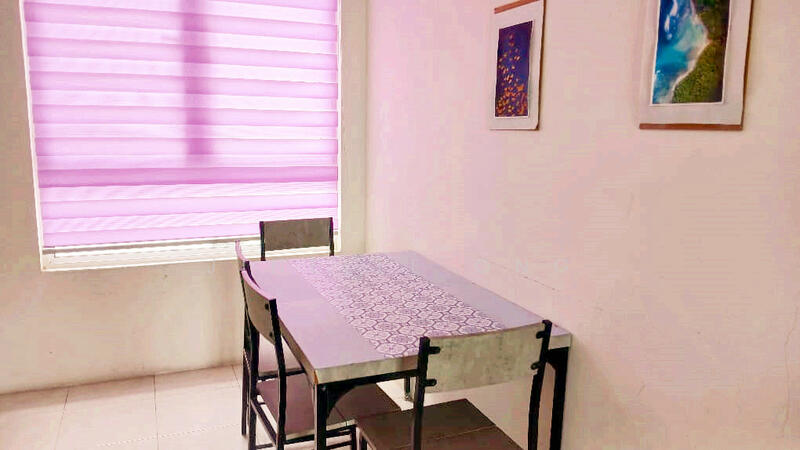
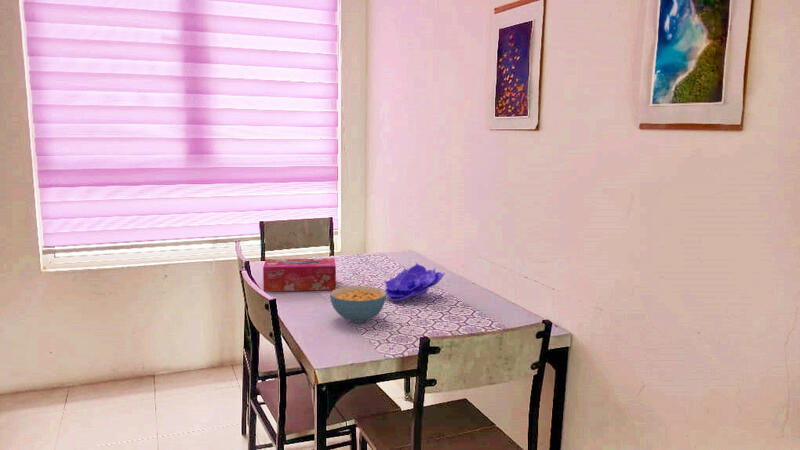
+ cereal bowl [329,285,387,324]
+ tissue box [262,257,337,292]
+ decorative bowl [383,263,446,302]
